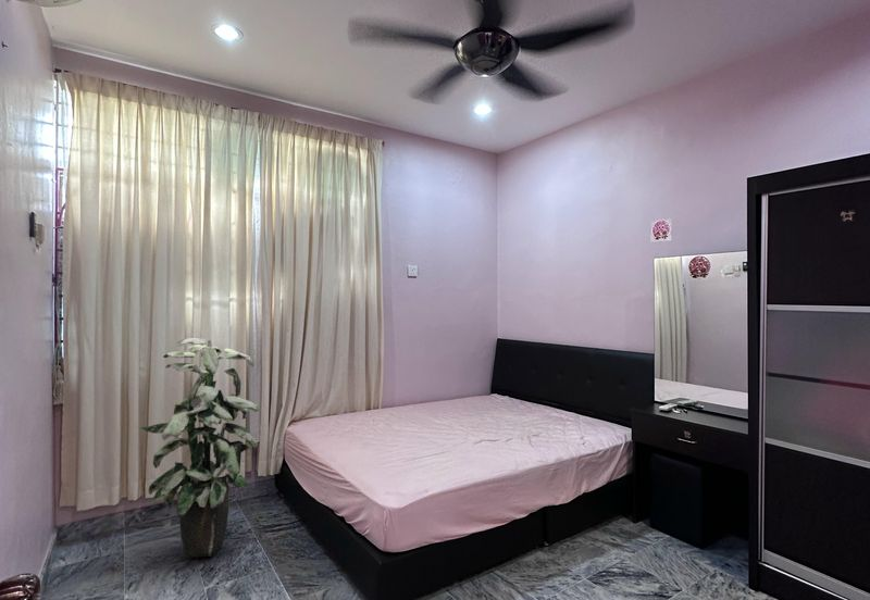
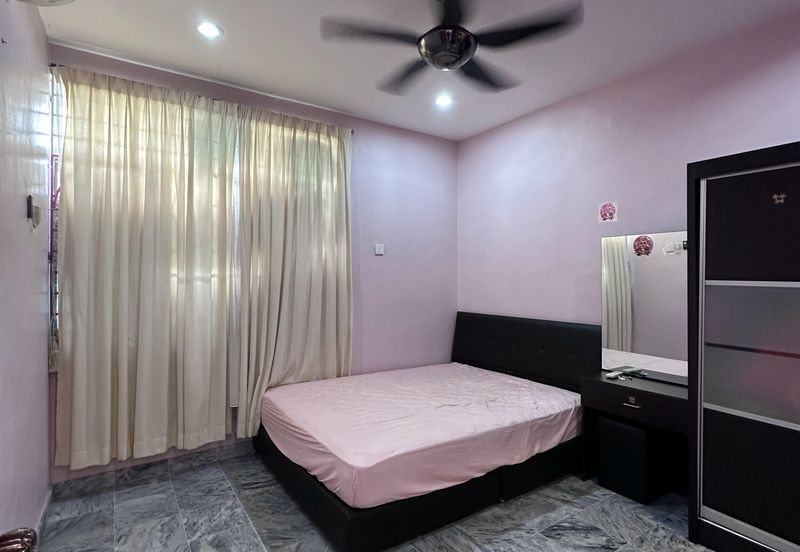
- indoor plant [139,337,260,559]
